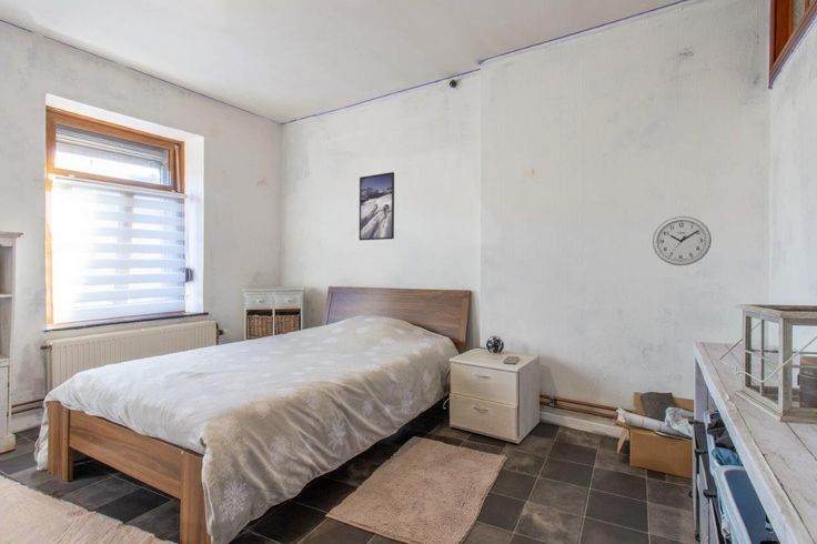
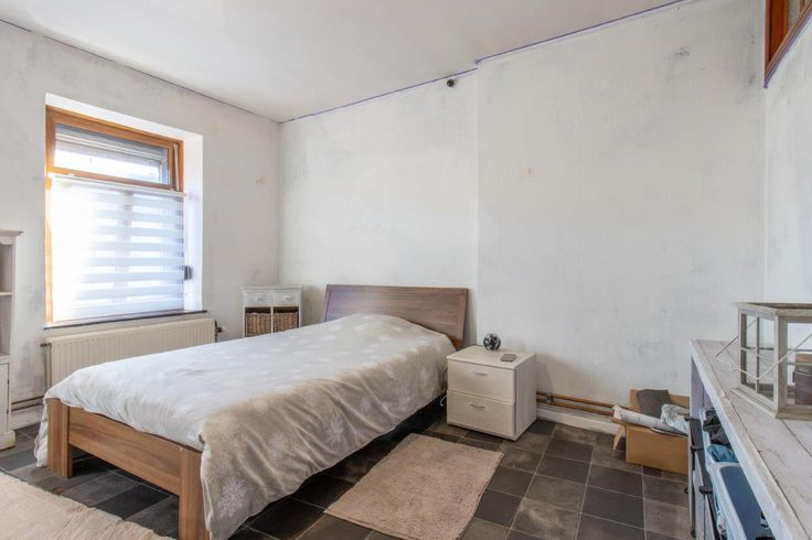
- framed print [359,171,395,241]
- wall clock [652,215,713,266]
